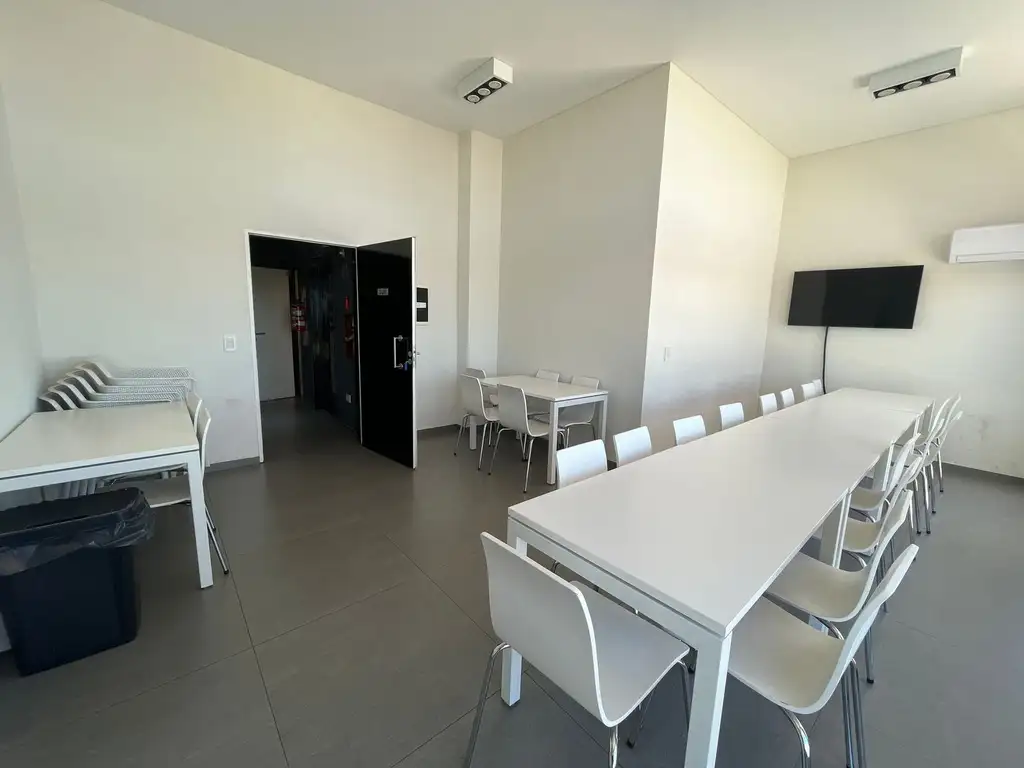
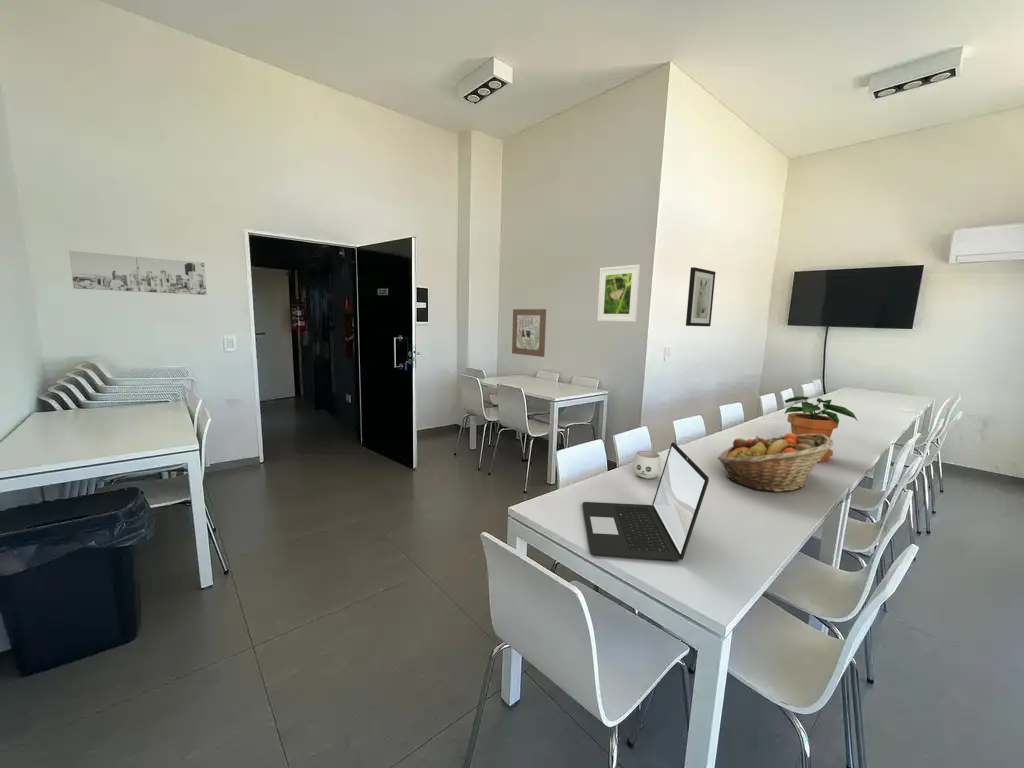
+ laptop [582,441,710,562]
+ wall art [511,308,547,358]
+ fruit basket [716,432,834,493]
+ potted plant [784,395,859,463]
+ wall art [68,250,208,296]
+ mug [632,450,666,480]
+ wall art [685,266,717,327]
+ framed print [596,264,641,323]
